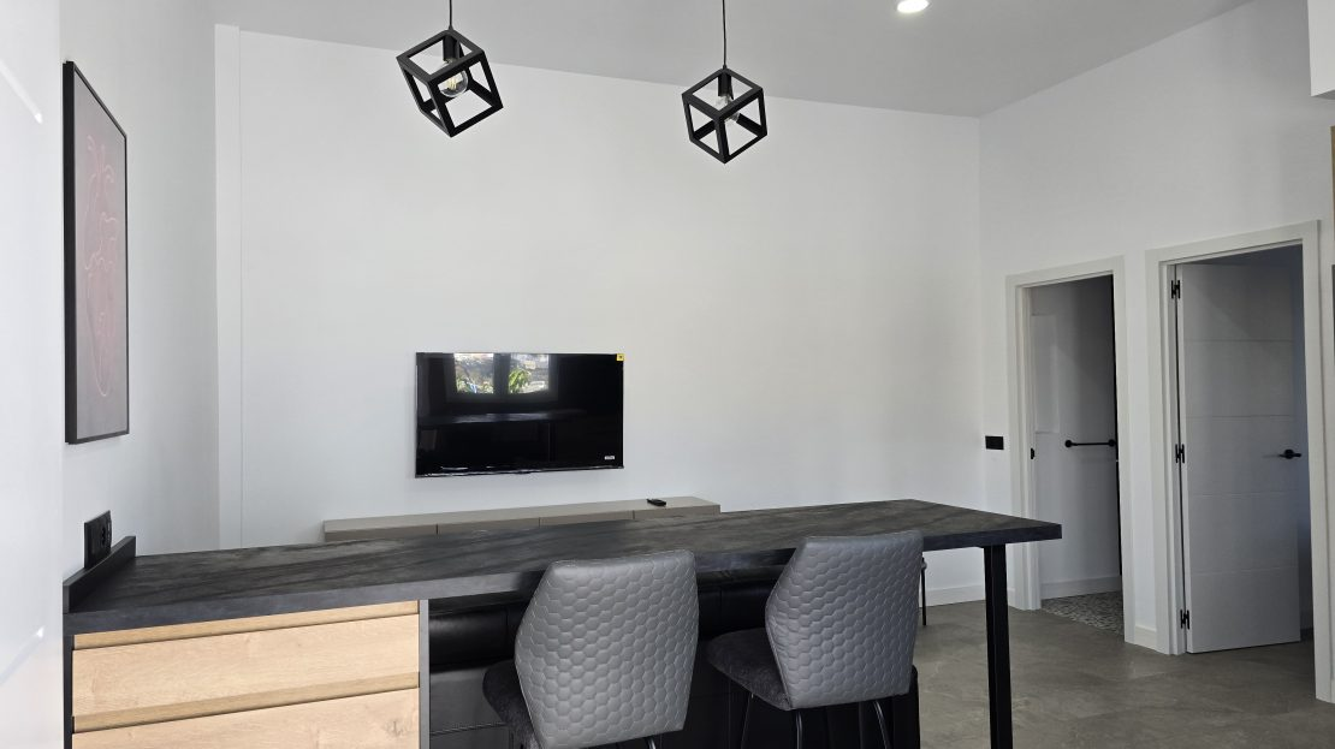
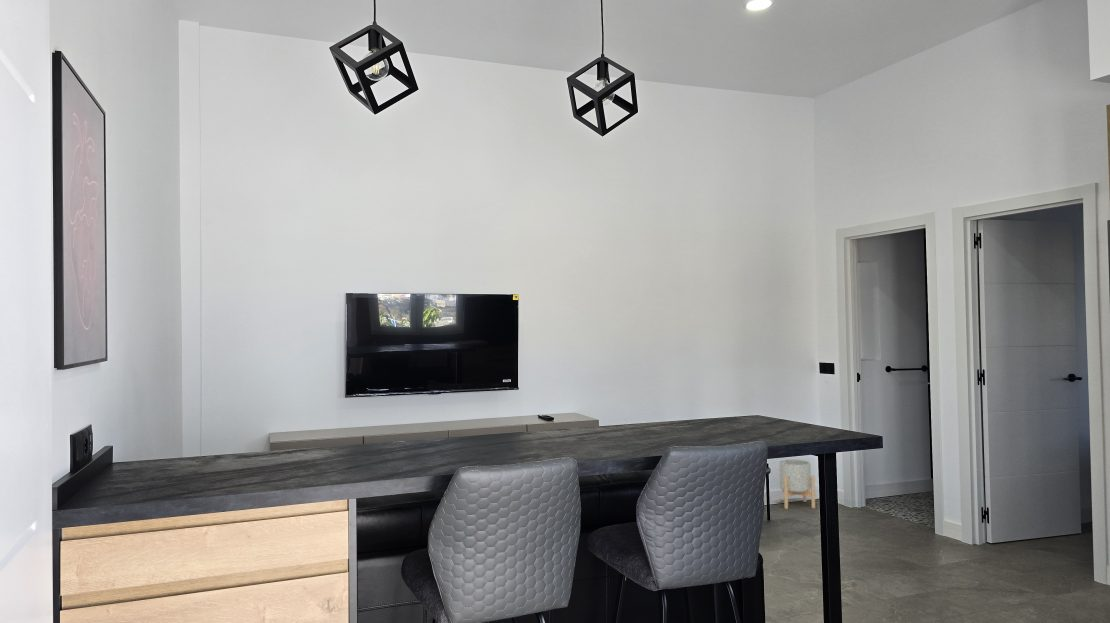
+ planter [776,459,816,510]
